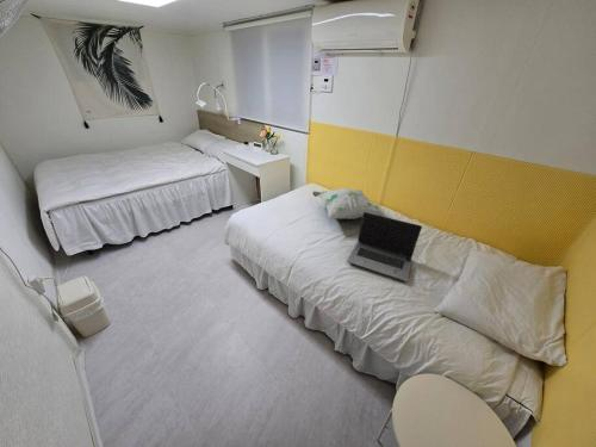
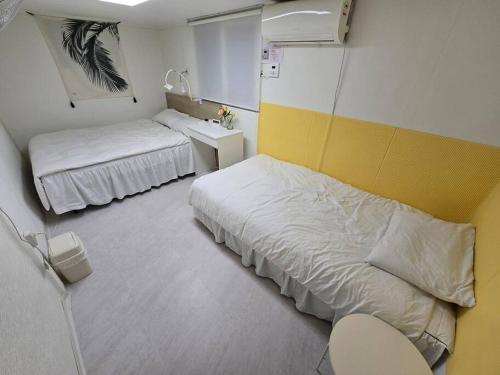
- decorative pillow [311,187,385,221]
- laptop computer [347,212,423,283]
